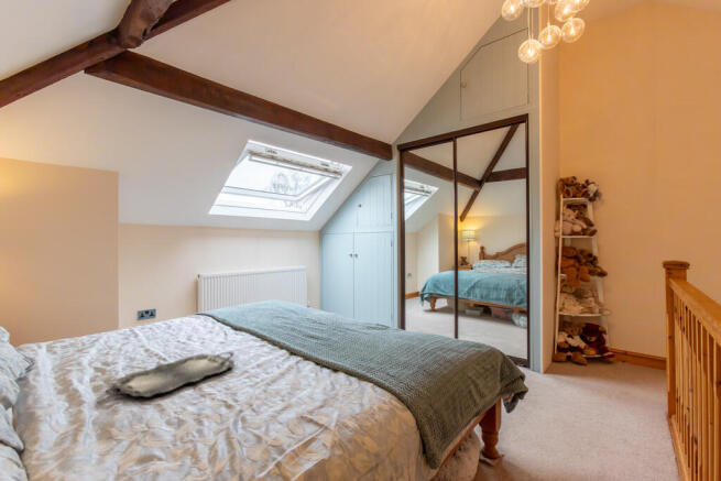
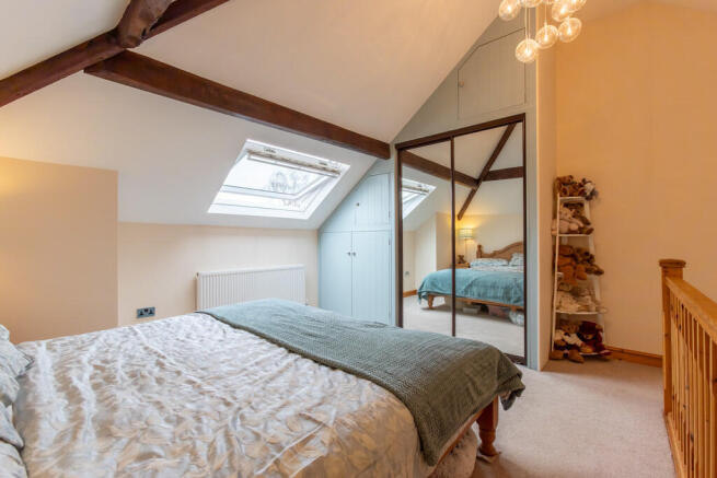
- serving tray [103,351,237,398]
